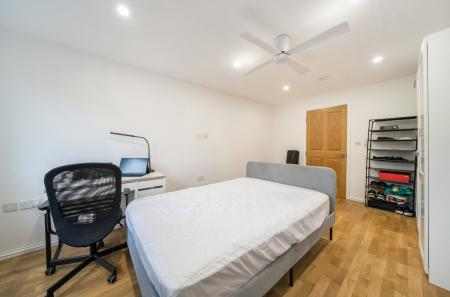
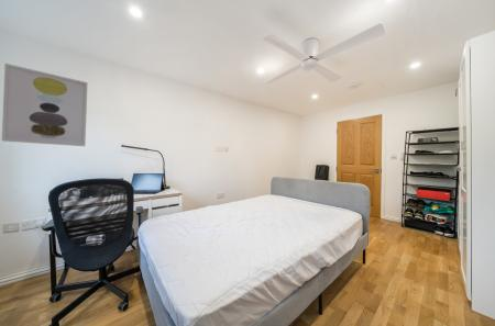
+ wall art [1,63,88,147]
